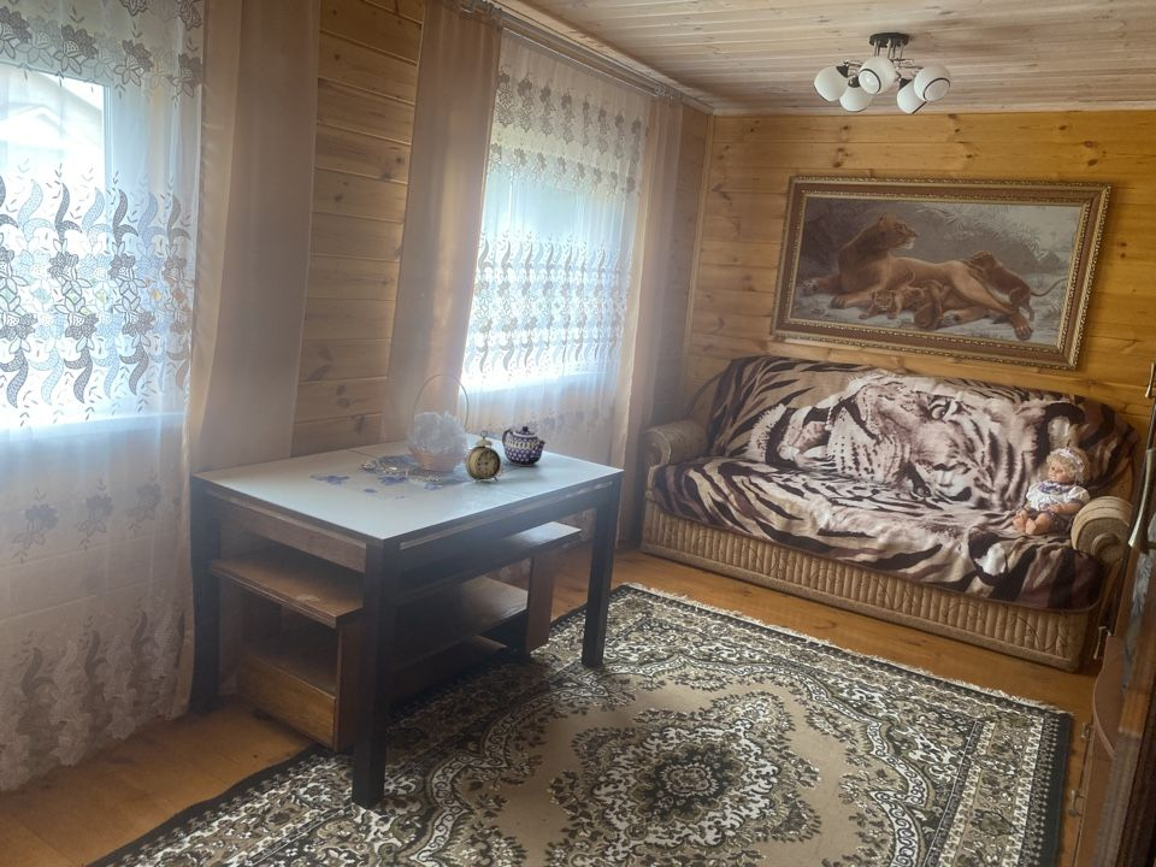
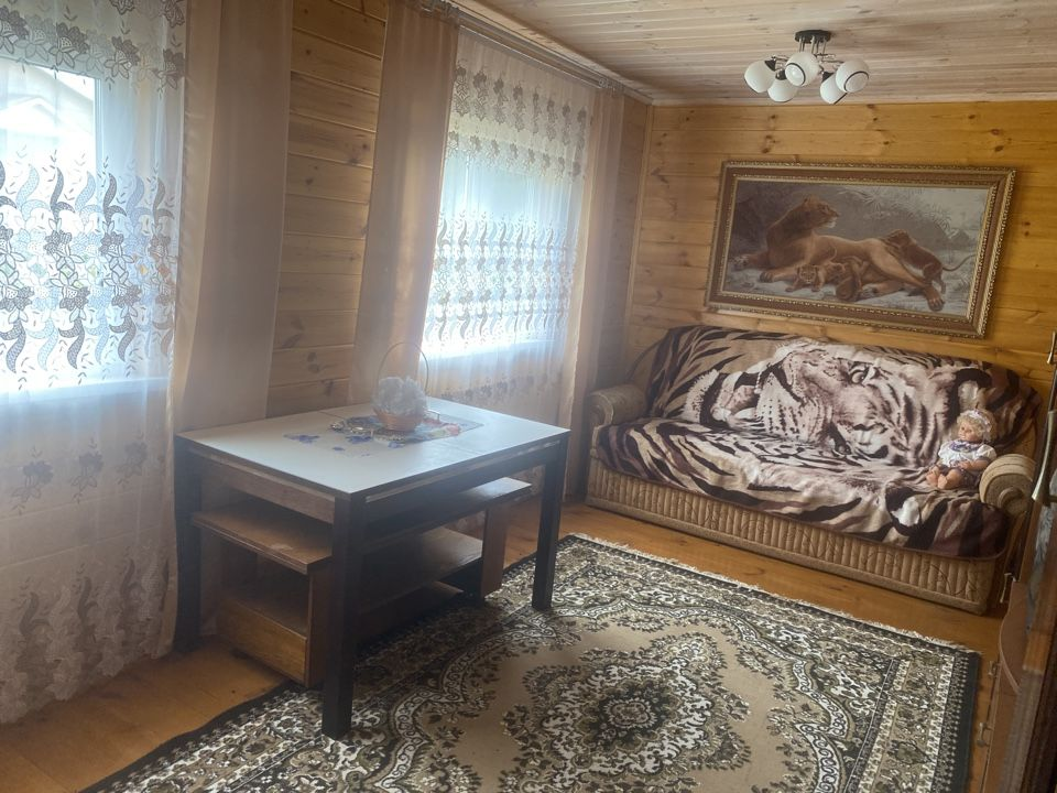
- teapot [501,425,548,467]
- alarm clock [465,429,502,484]
